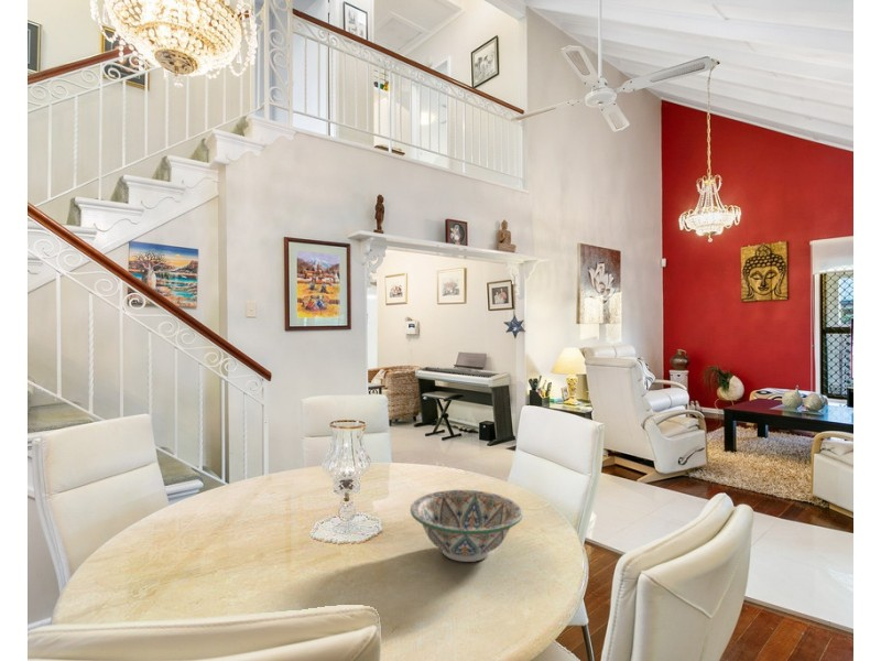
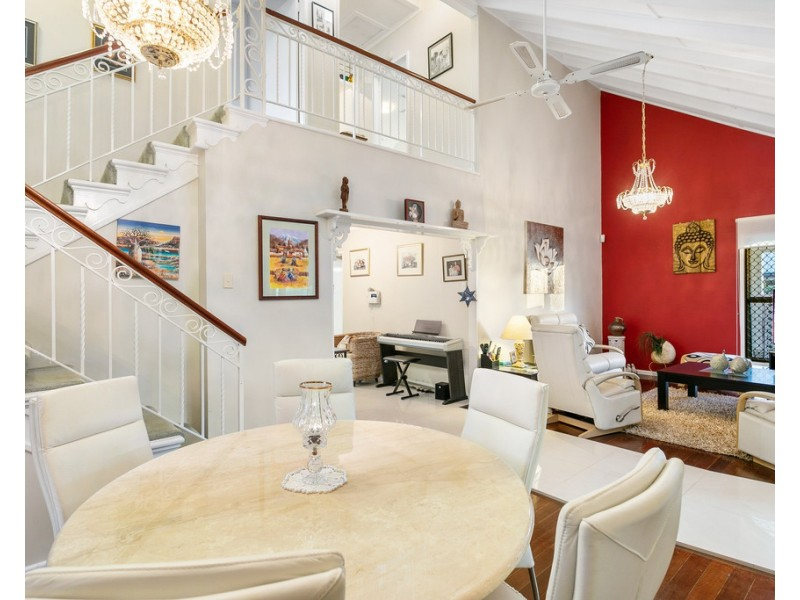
- decorative bowl [410,489,524,563]
